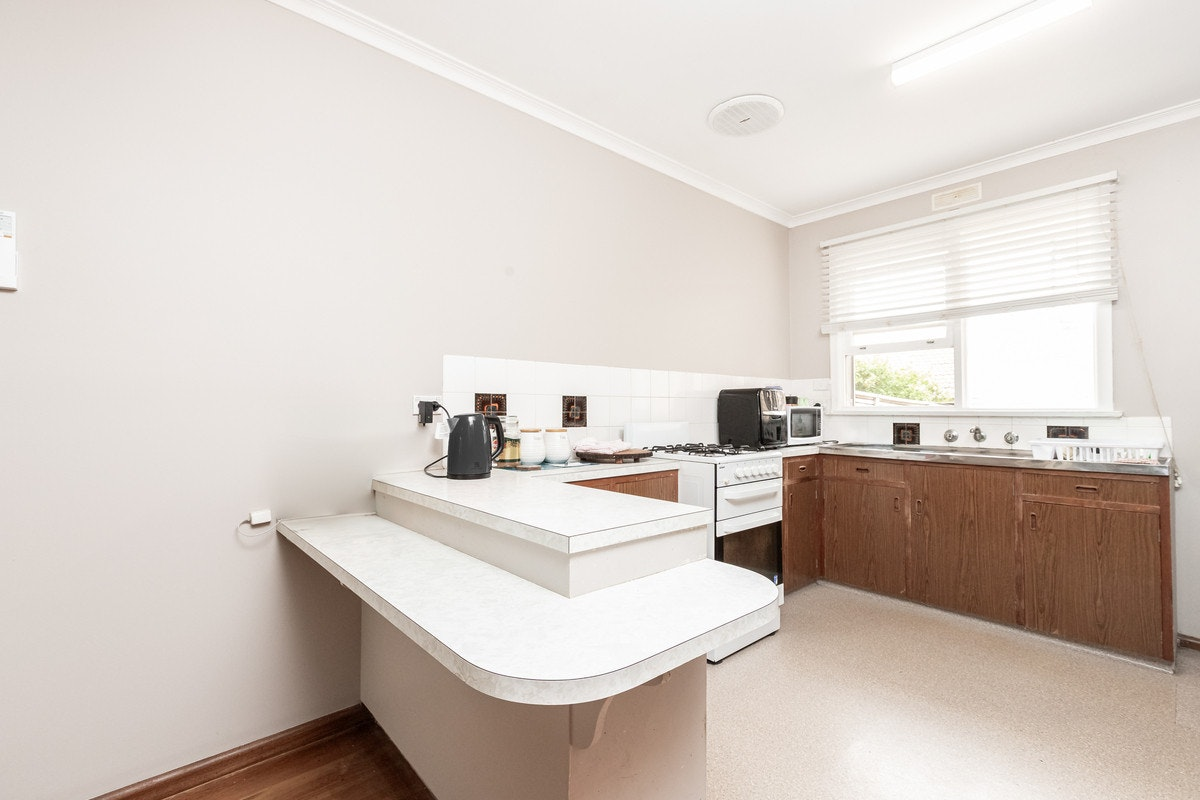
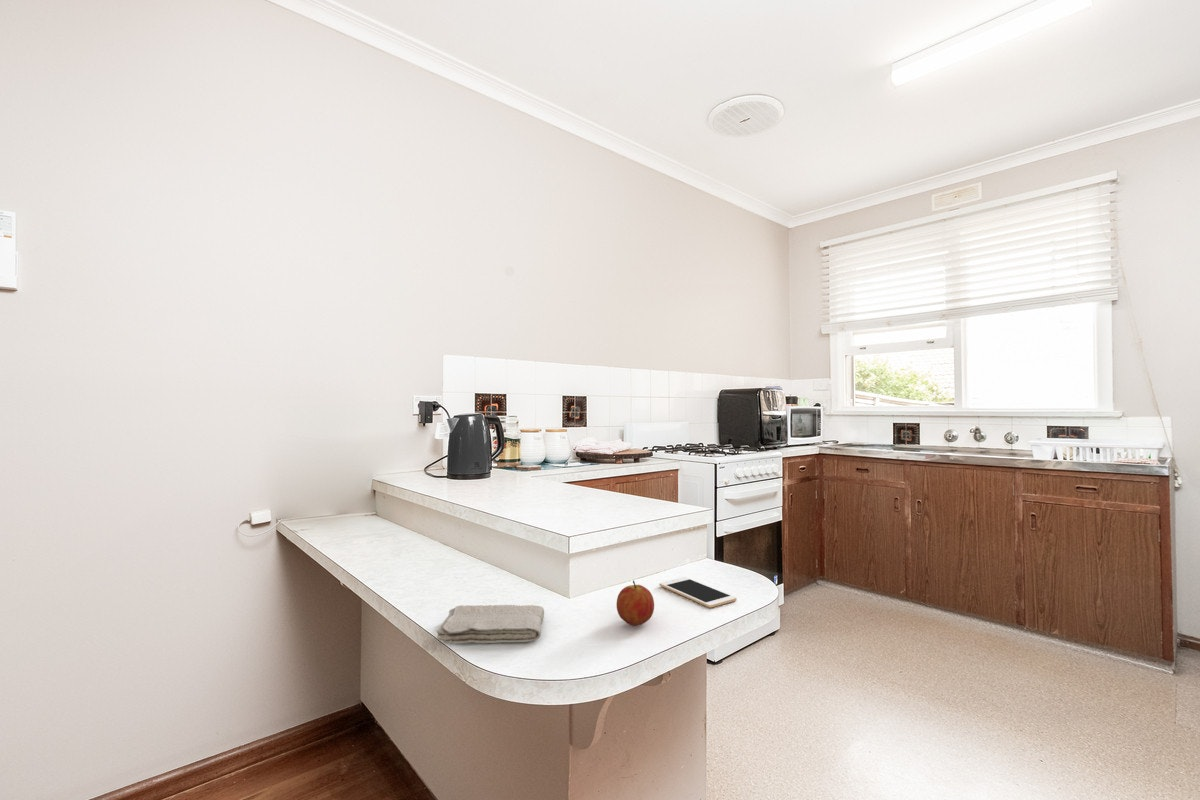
+ cell phone [658,576,737,609]
+ washcloth [436,604,545,644]
+ fruit [616,580,655,627]
